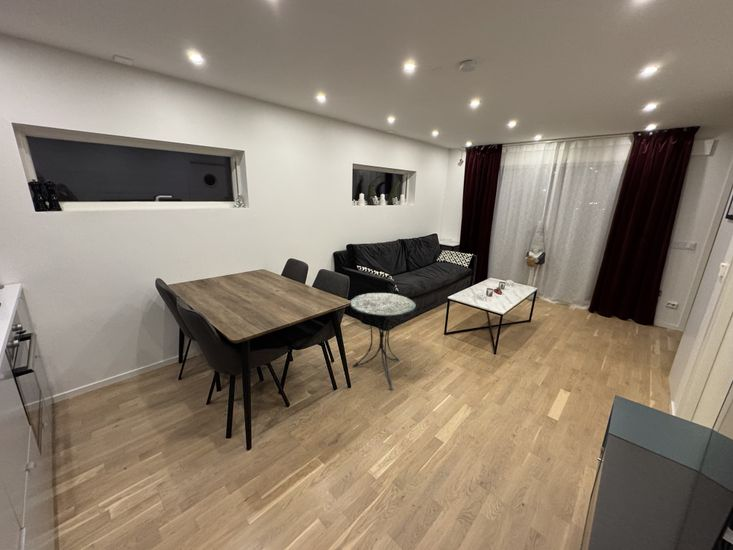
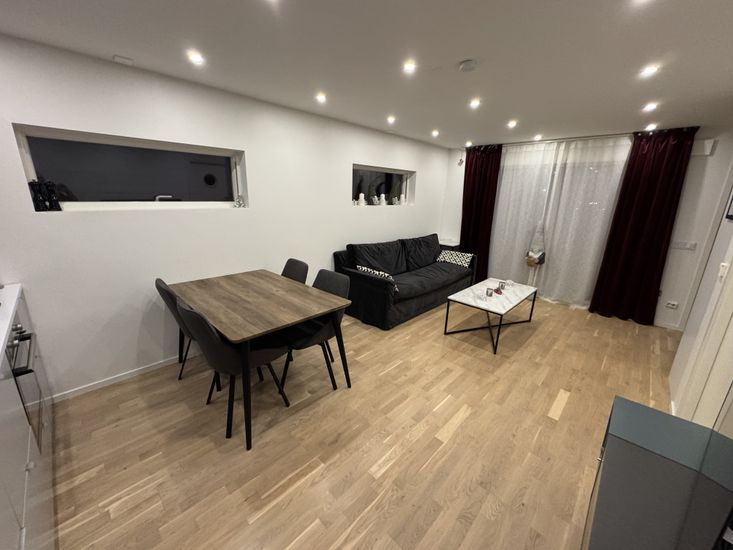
- side table [349,292,417,391]
